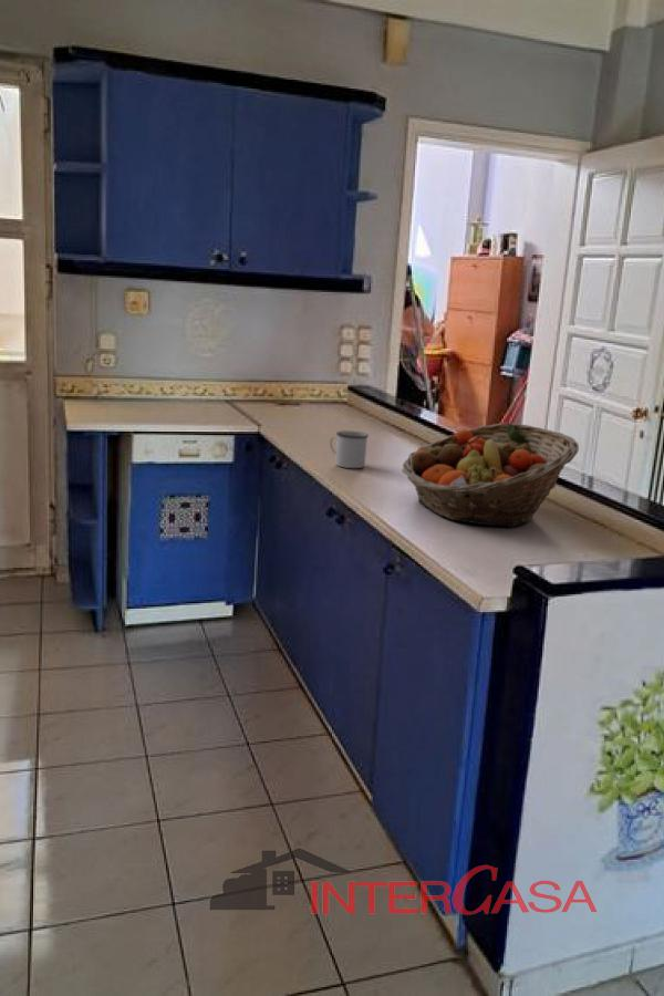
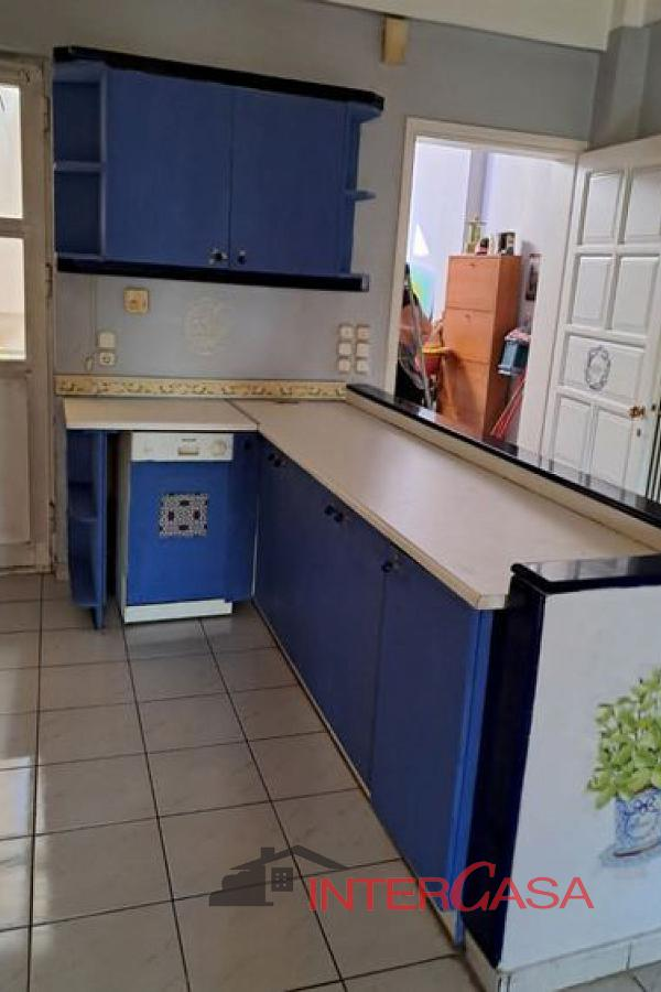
- fruit basket [402,422,580,528]
- mug [329,430,370,469]
